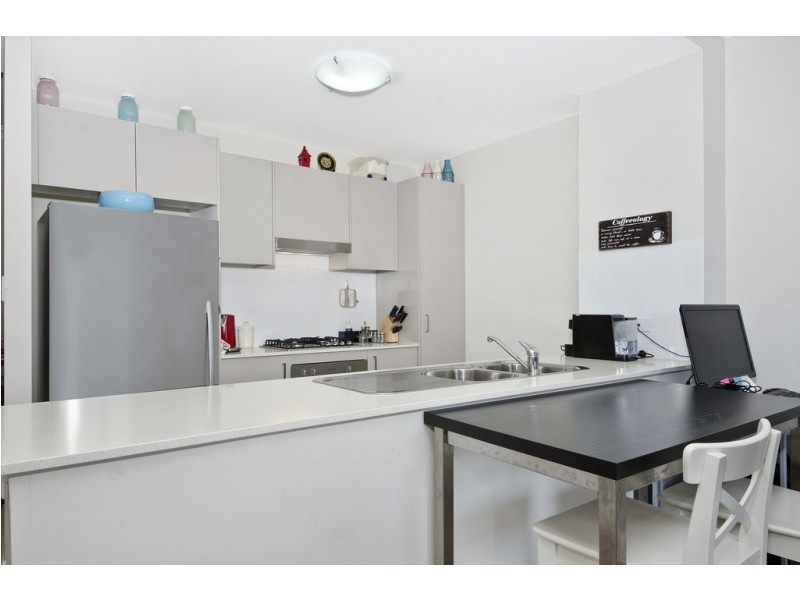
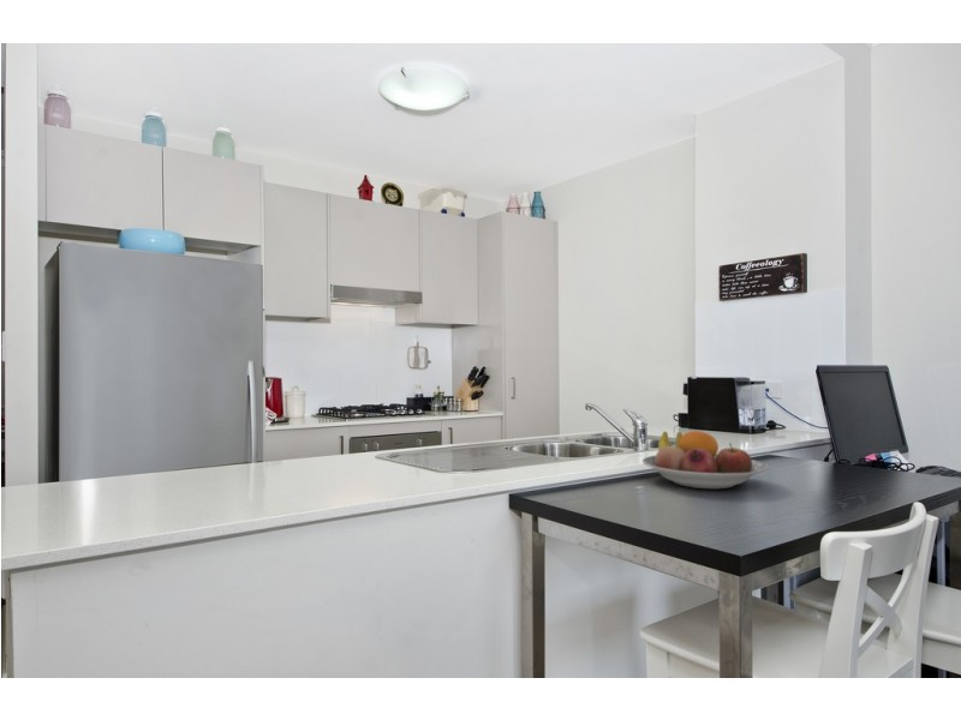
+ fruit bowl [641,430,770,490]
